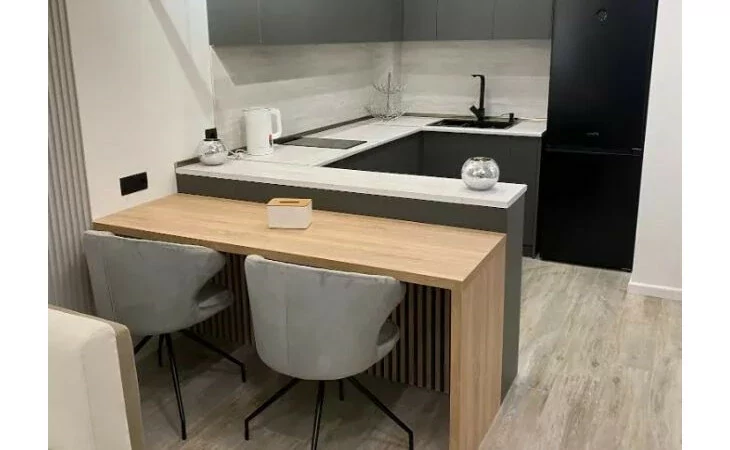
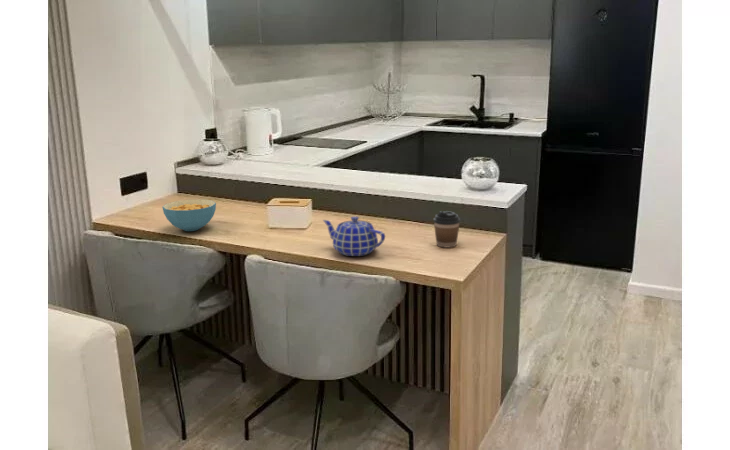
+ teapot [322,216,386,257]
+ cereal bowl [161,198,217,232]
+ coffee cup [433,210,461,249]
